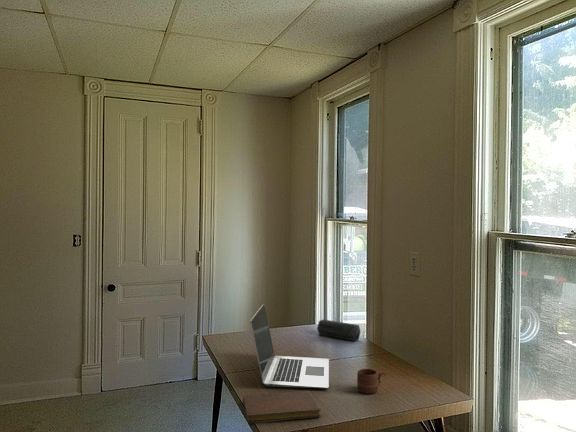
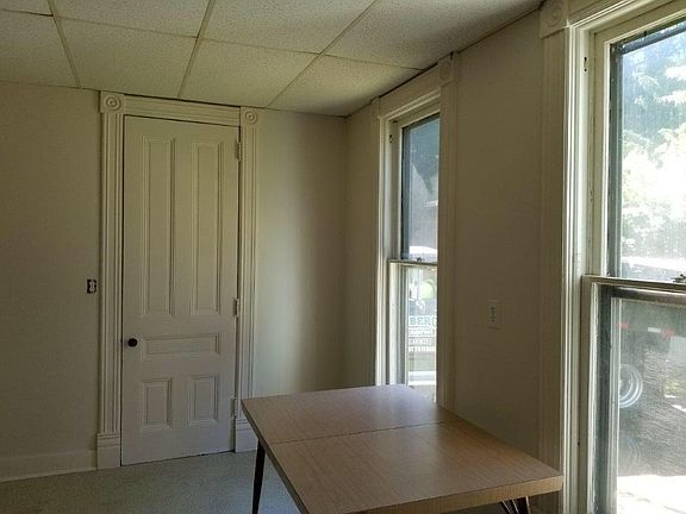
- notebook [242,390,322,424]
- laptop [249,303,330,390]
- mug [356,368,387,395]
- speaker [316,319,362,342]
